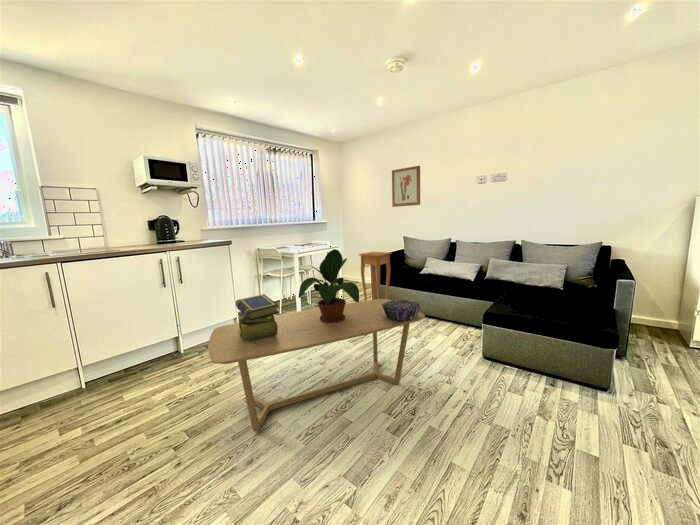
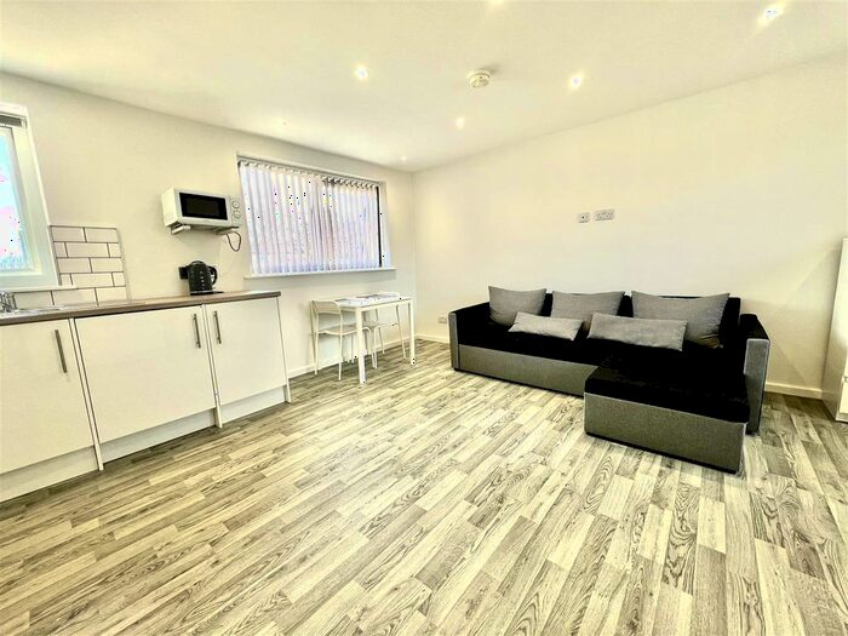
- coffee table [207,298,426,432]
- stack of books [235,293,280,343]
- potted plant [297,248,360,323]
- wall art [391,165,421,208]
- decorative bowl [382,299,422,321]
- side table [357,251,393,301]
